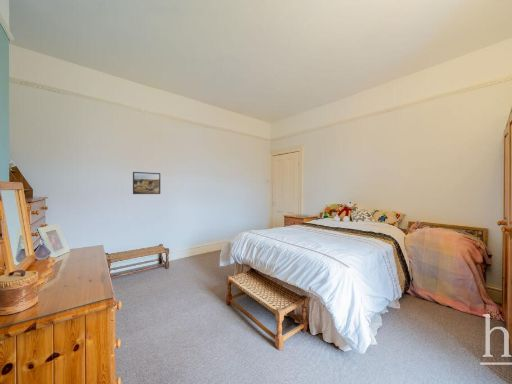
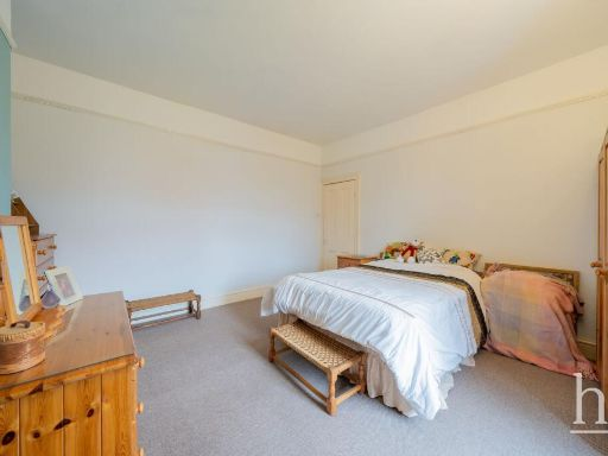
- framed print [132,171,161,195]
